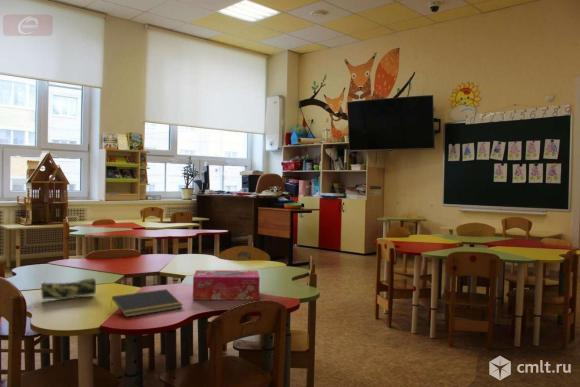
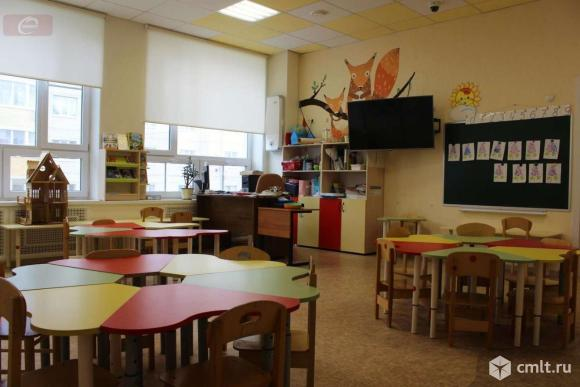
- pencil case [38,277,97,300]
- notepad [109,288,183,318]
- tissue box [192,269,261,301]
